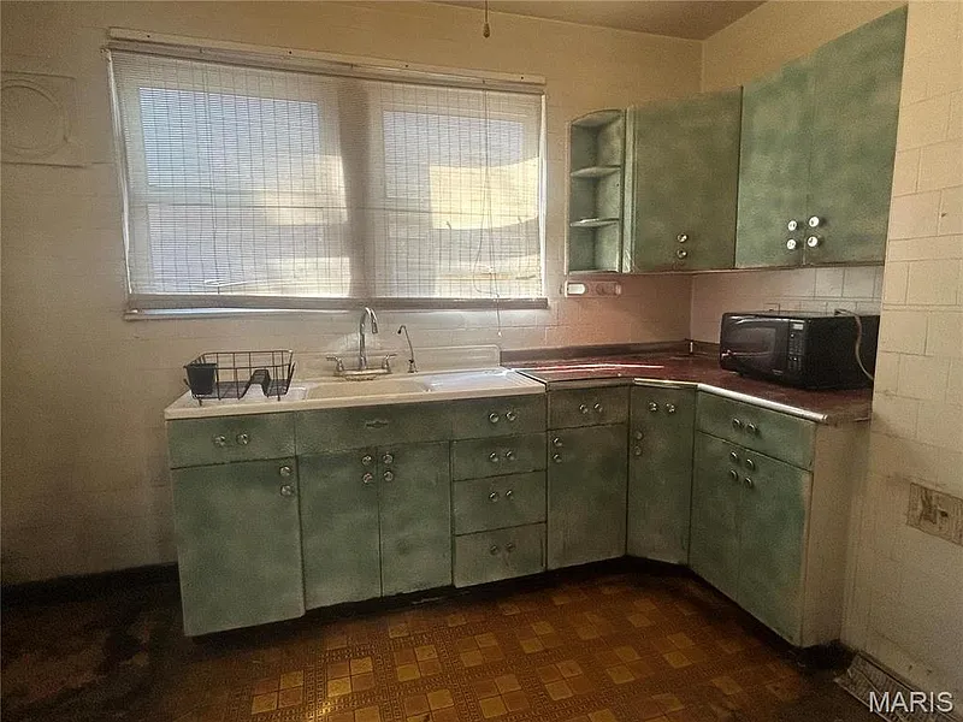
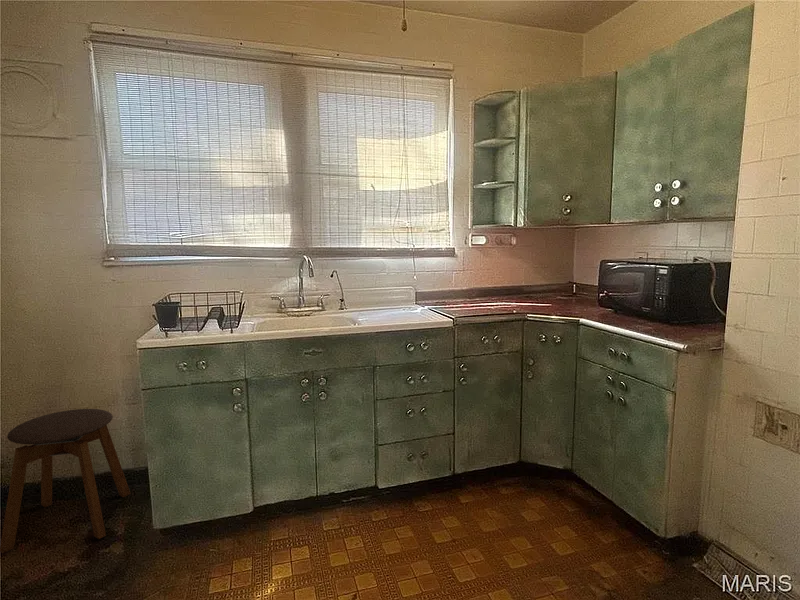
+ stool [0,408,131,554]
